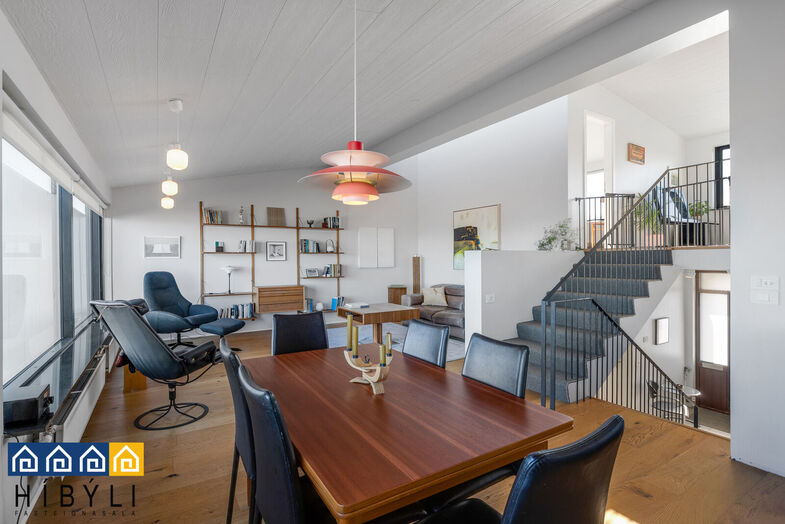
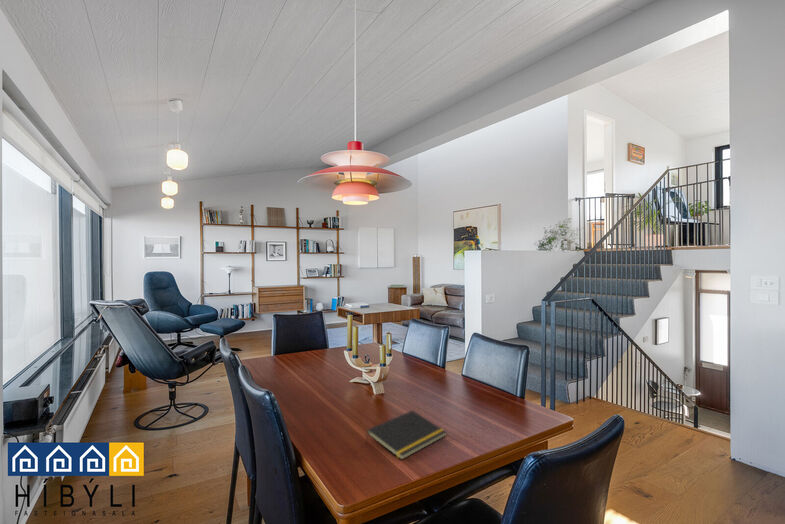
+ notepad [365,409,448,461]
